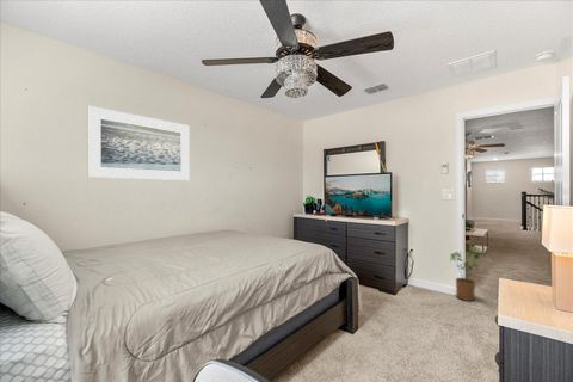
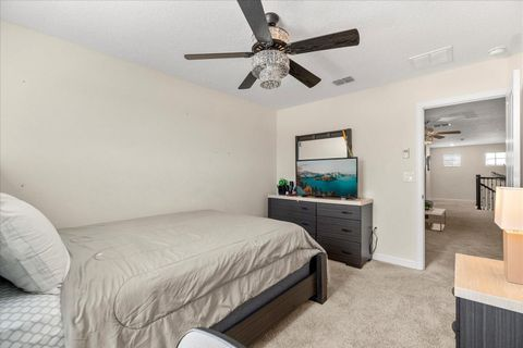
- house plant [449,245,486,302]
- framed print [86,105,191,181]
